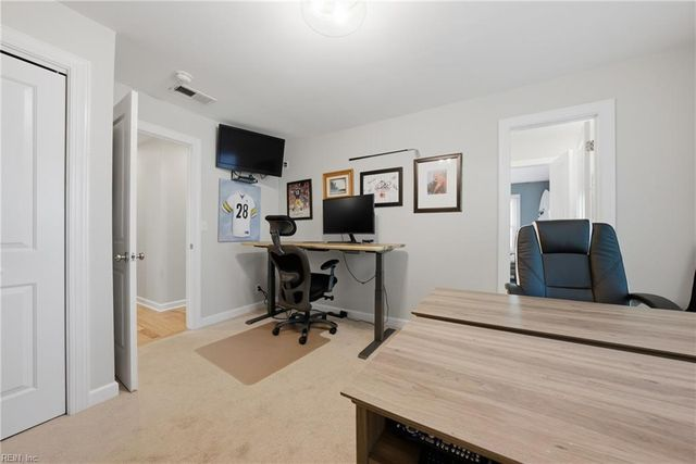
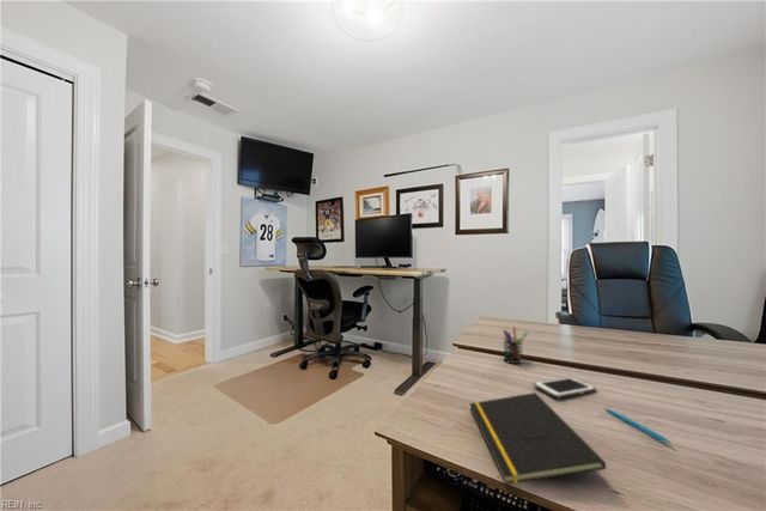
+ pen holder [501,326,529,365]
+ cell phone [533,376,597,400]
+ pen [602,406,673,445]
+ notepad [468,391,607,485]
